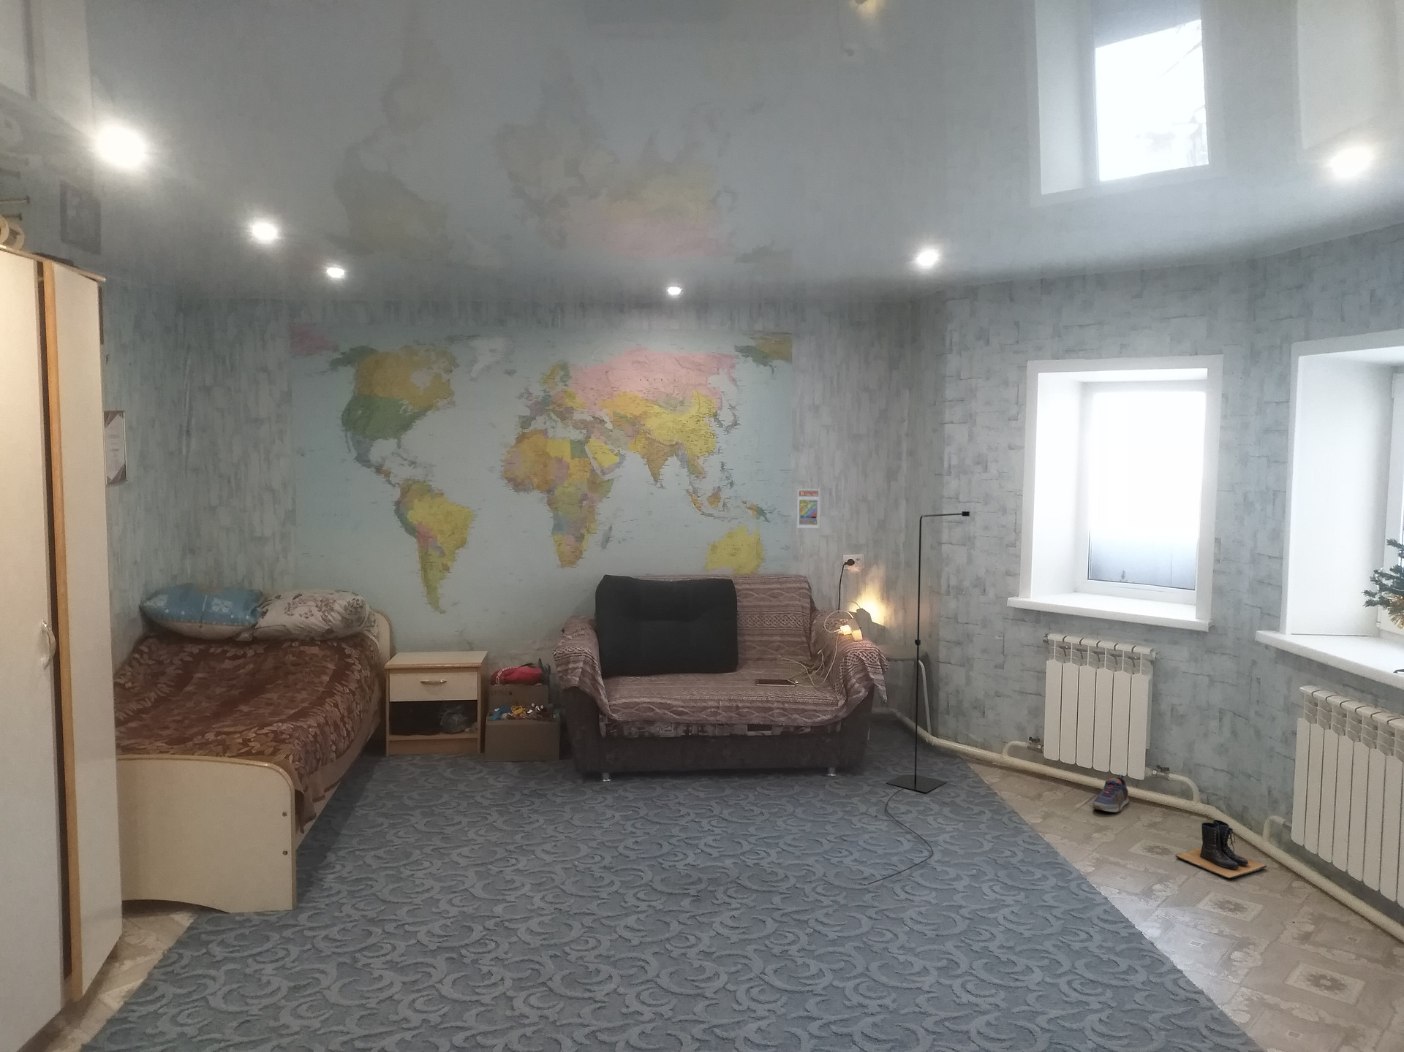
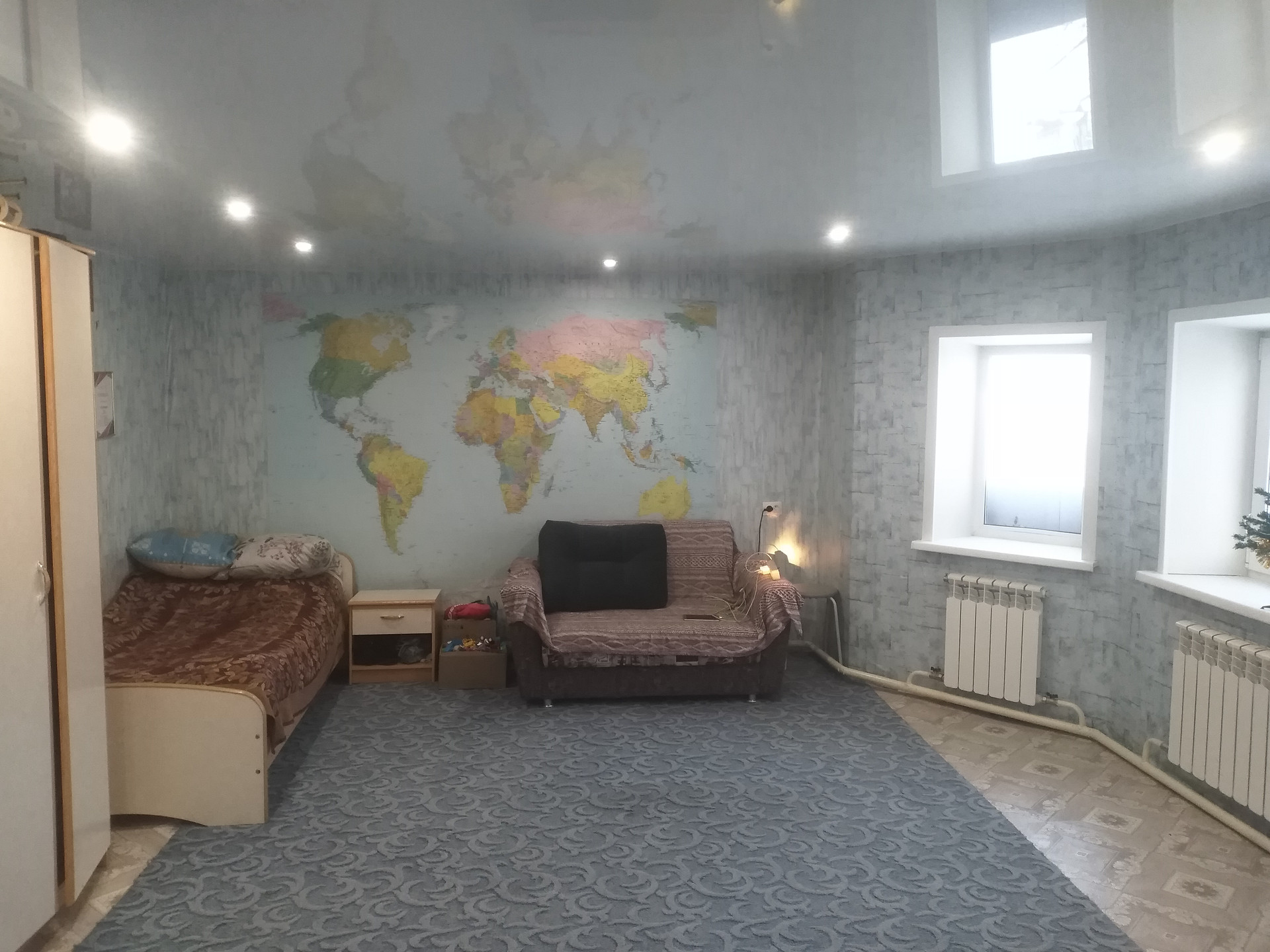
- trading card display case [796,488,820,529]
- sneaker [1092,774,1129,813]
- floor lamp [867,511,971,885]
- boots [1174,819,1267,879]
